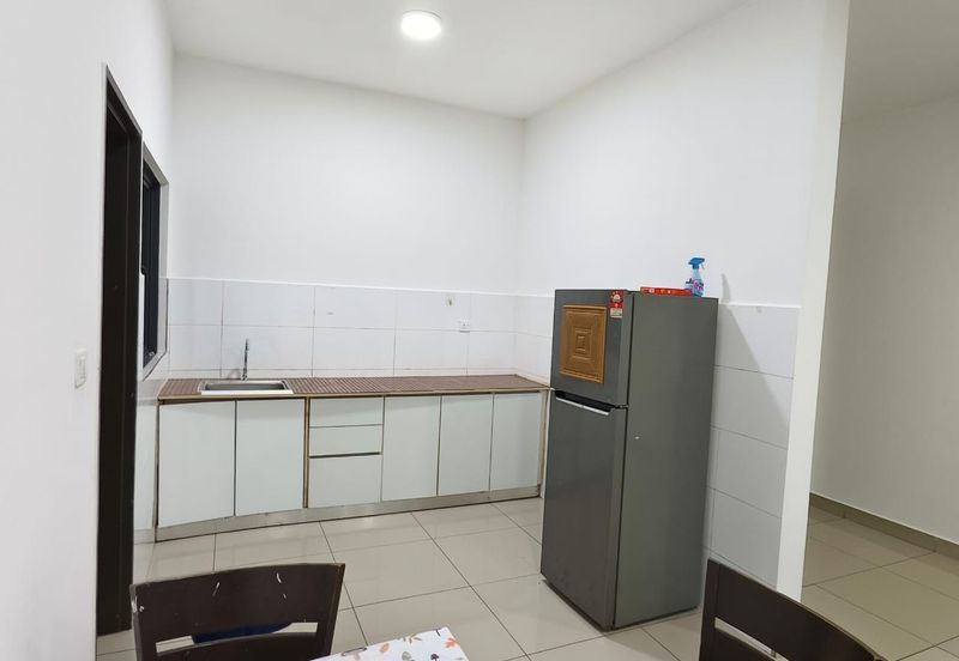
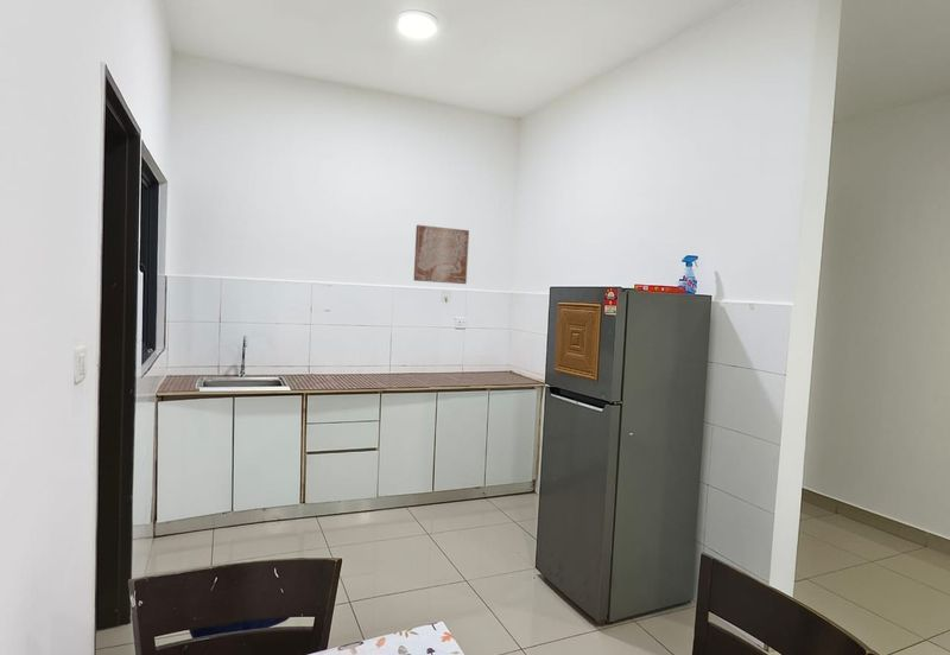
+ wall art [413,224,470,285]
